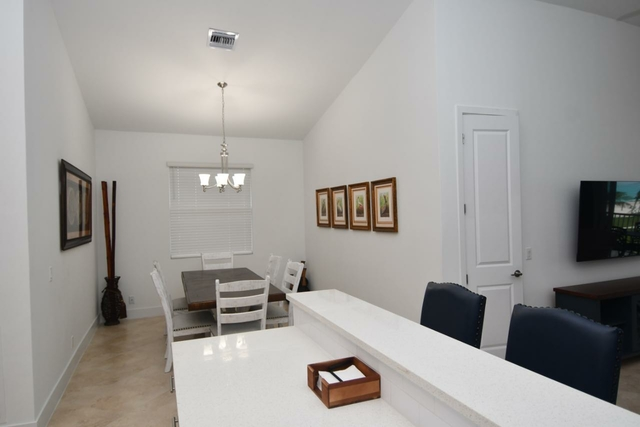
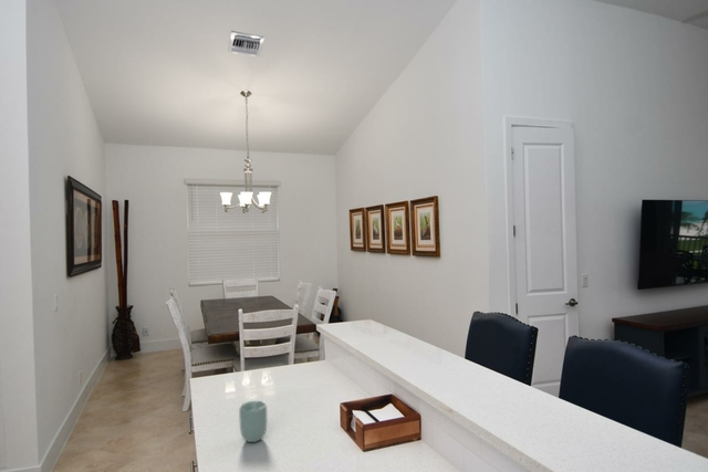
+ cup [238,399,268,443]
